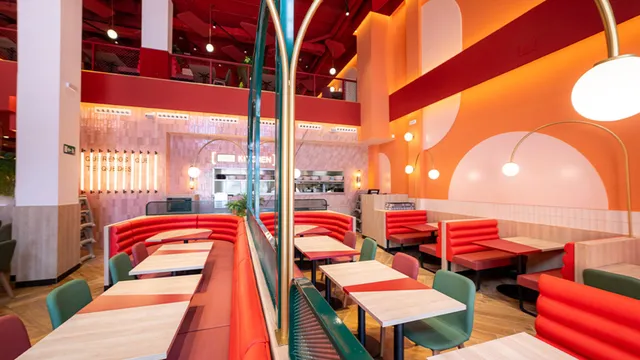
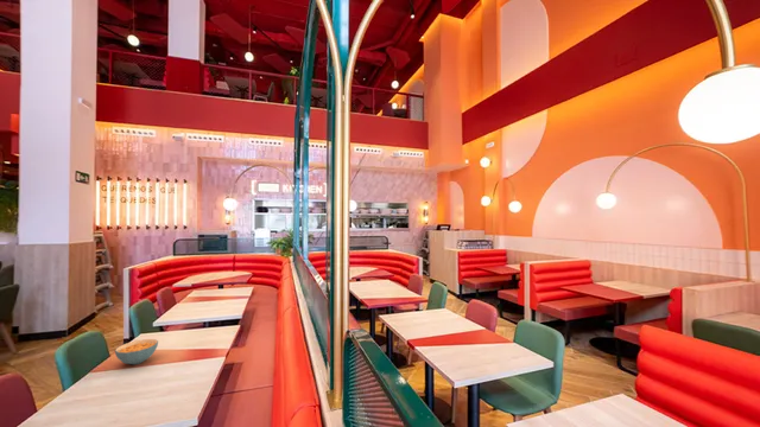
+ cereal bowl [114,338,159,365]
